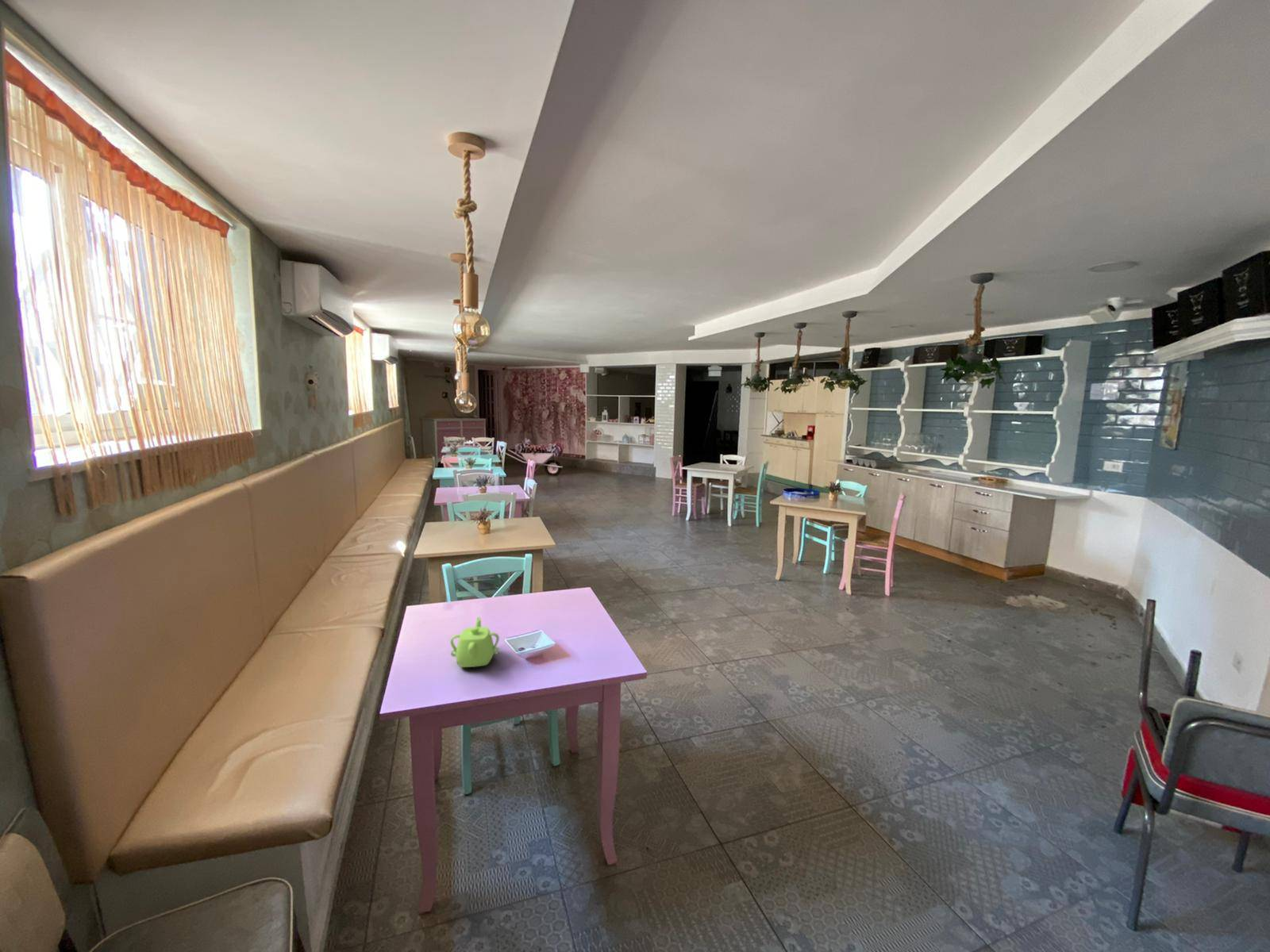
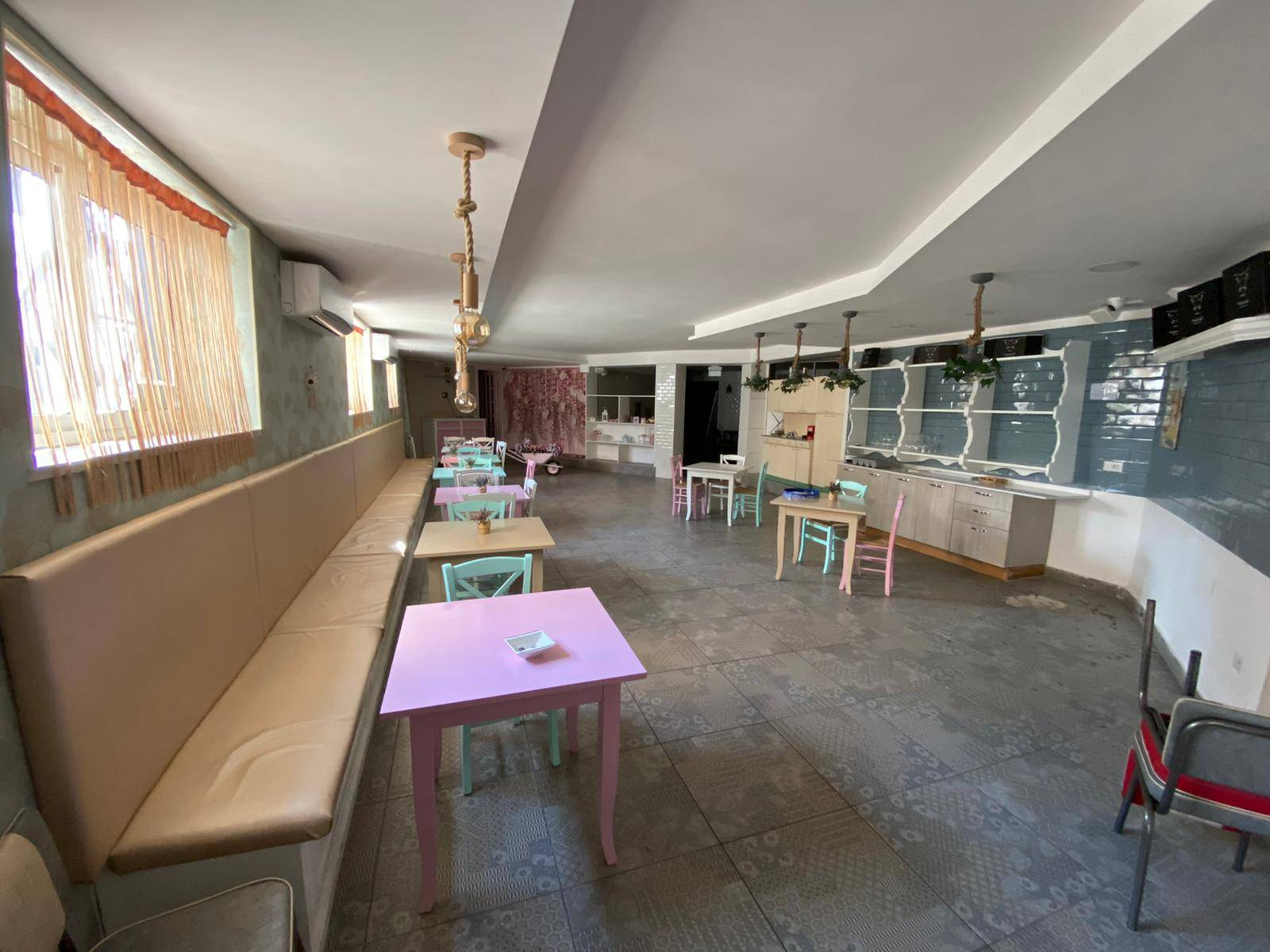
- teapot [449,616,500,668]
